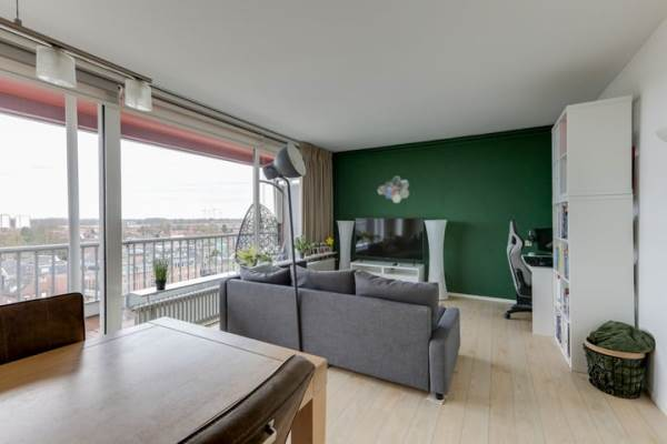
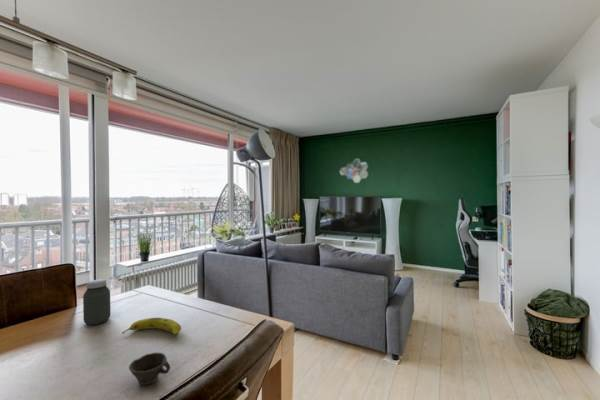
+ jar [82,278,112,326]
+ fruit [121,317,182,336]
+ cup [128,351,171,386]
